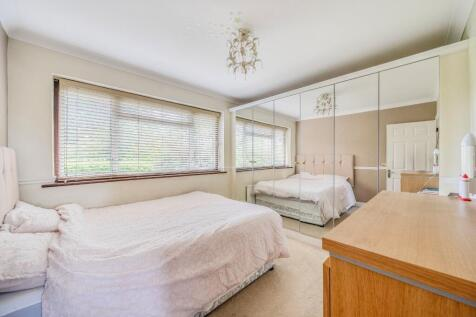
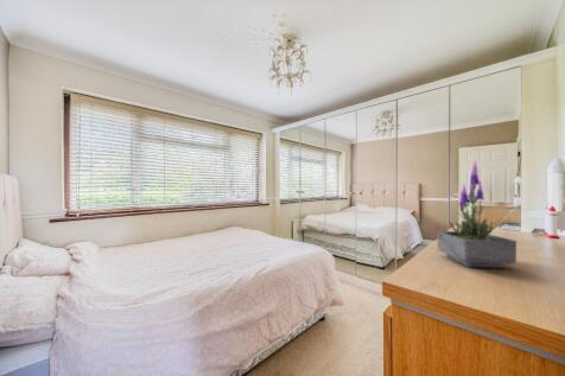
+ potted plant [436,159,518,269]
